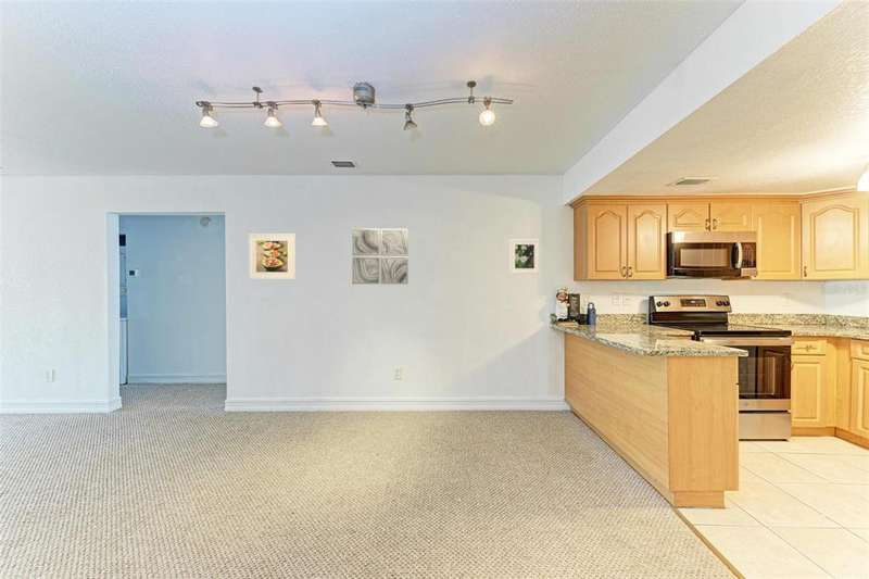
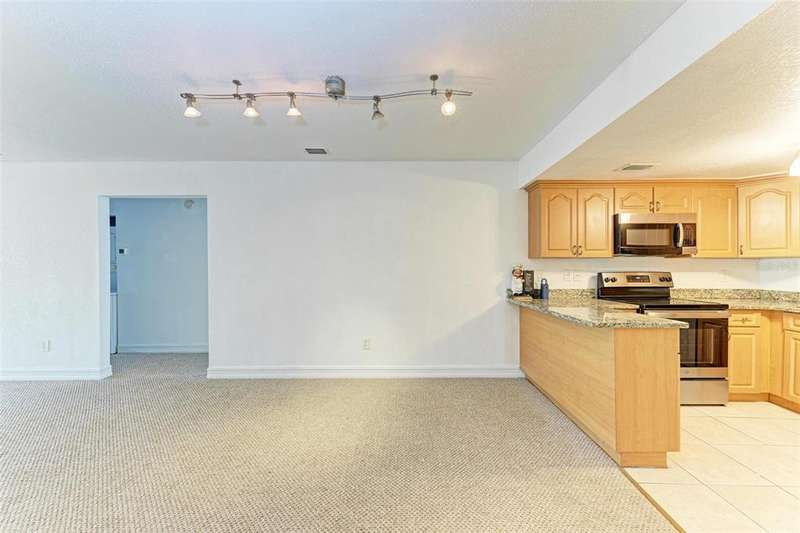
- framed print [248,232,297,280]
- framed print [508,238,541,275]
- wall art [351,228,410,285]
